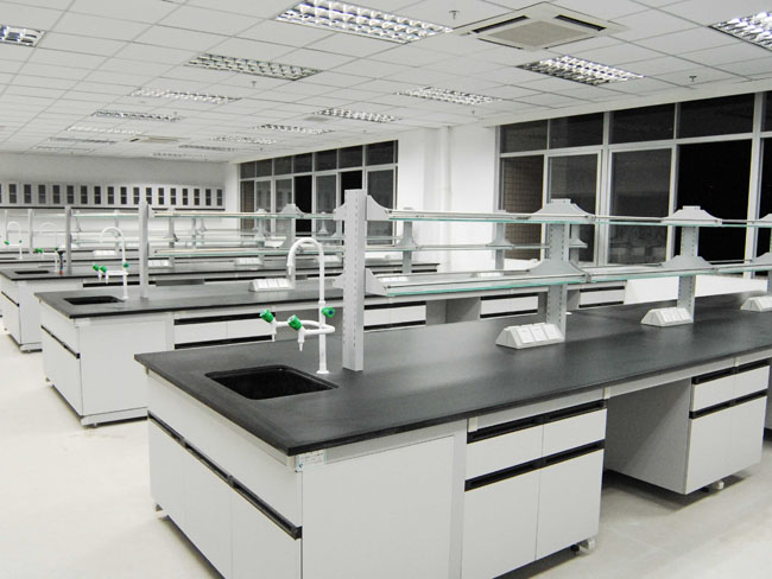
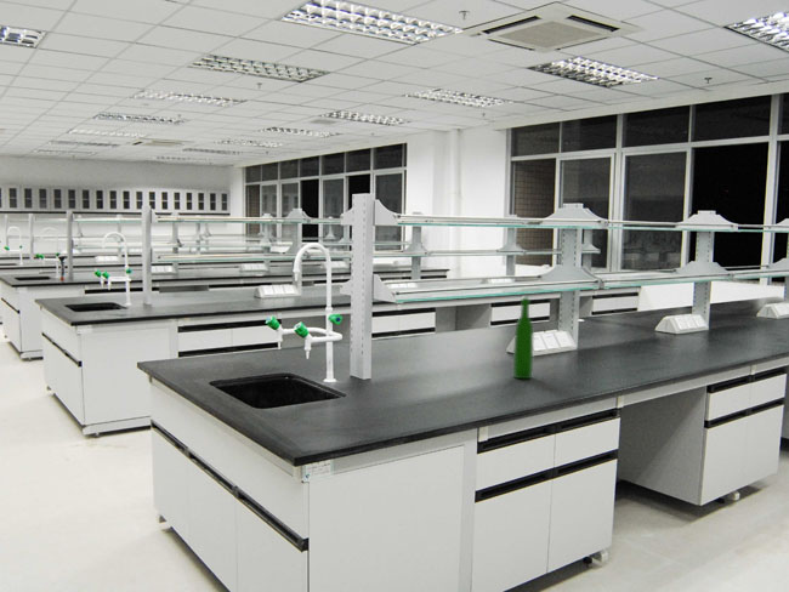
+ wine bottle [512,296,535,380]
